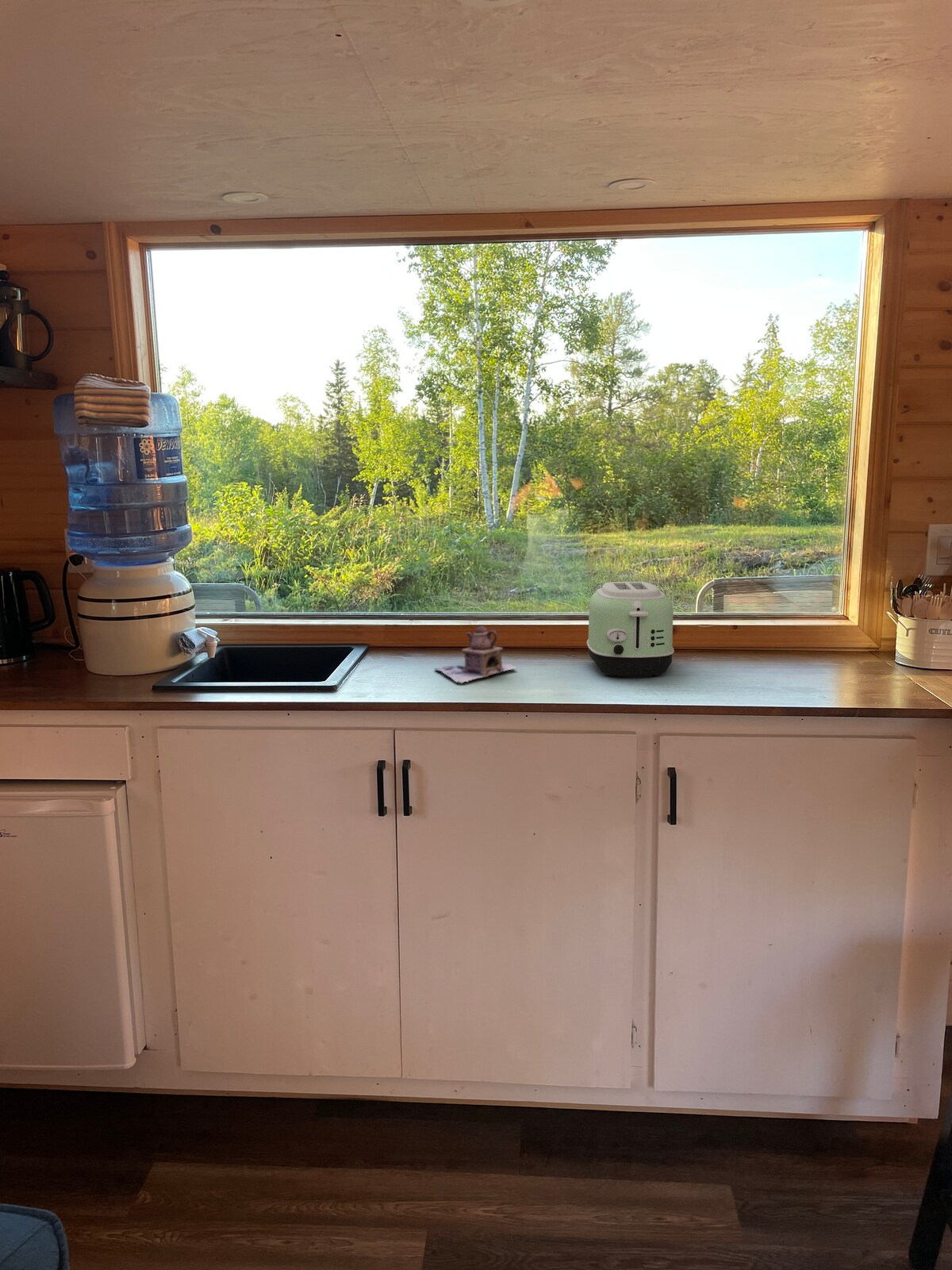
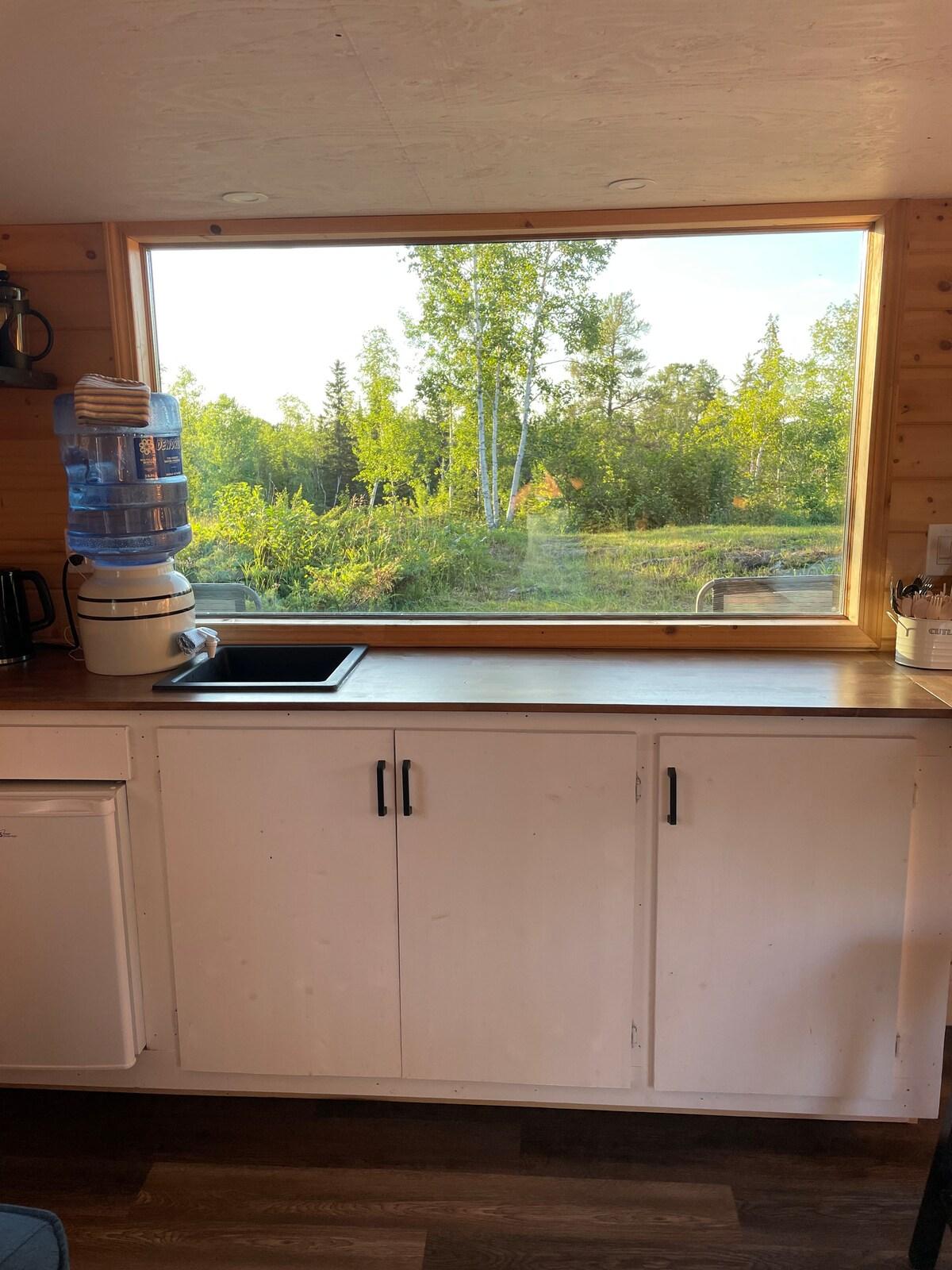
- teapot [434,625,516,685]
- toaster [586,581,675,677]
